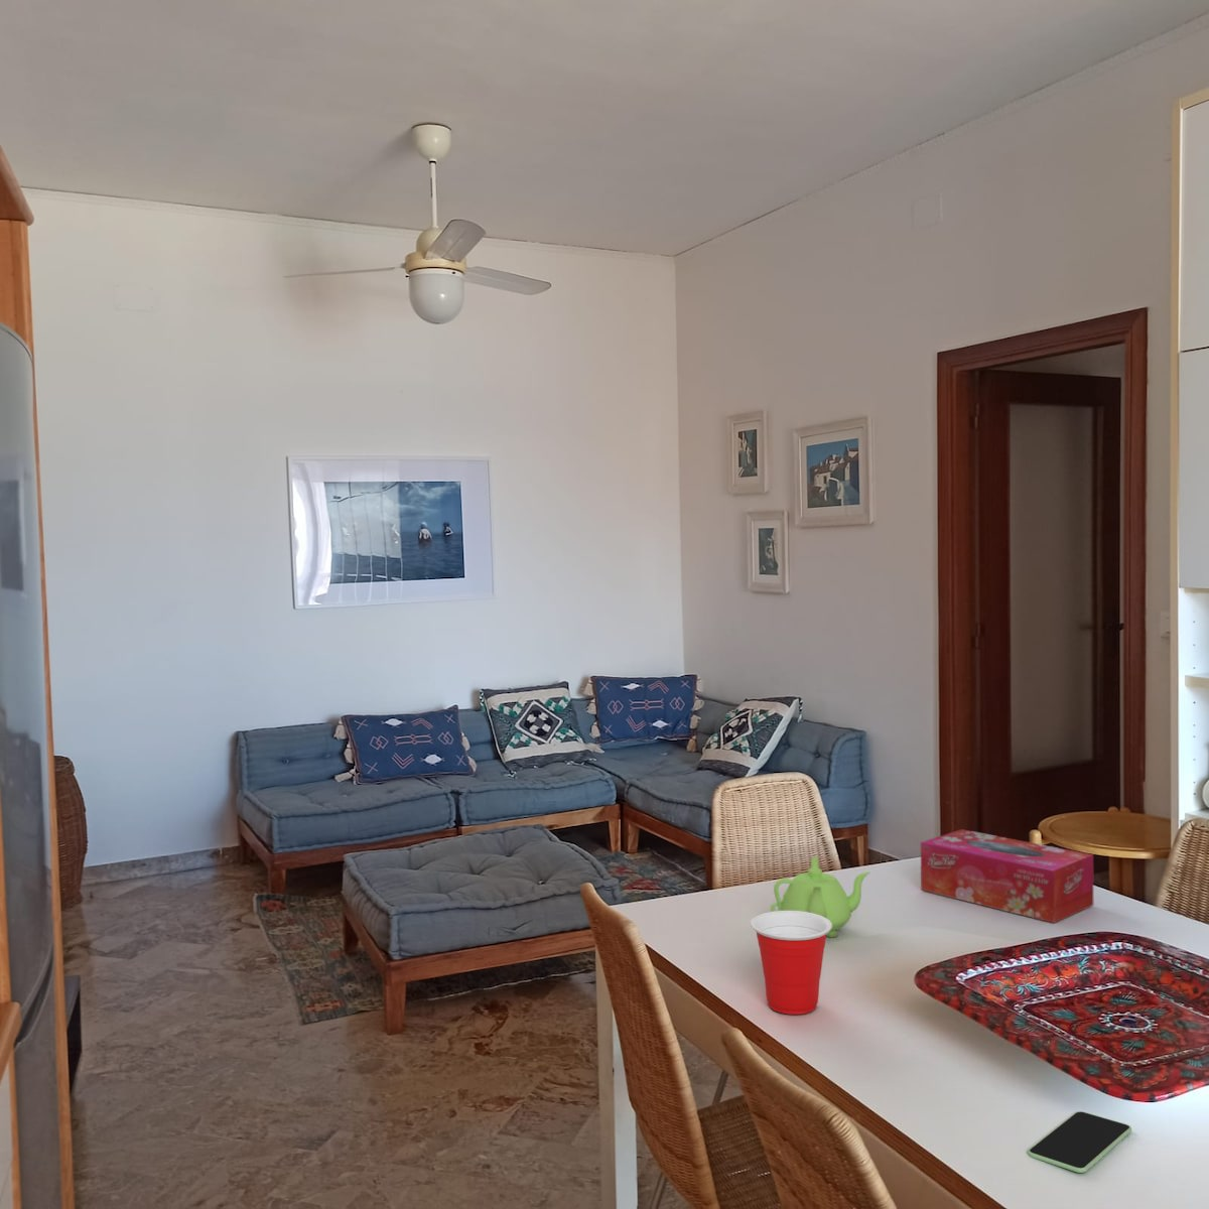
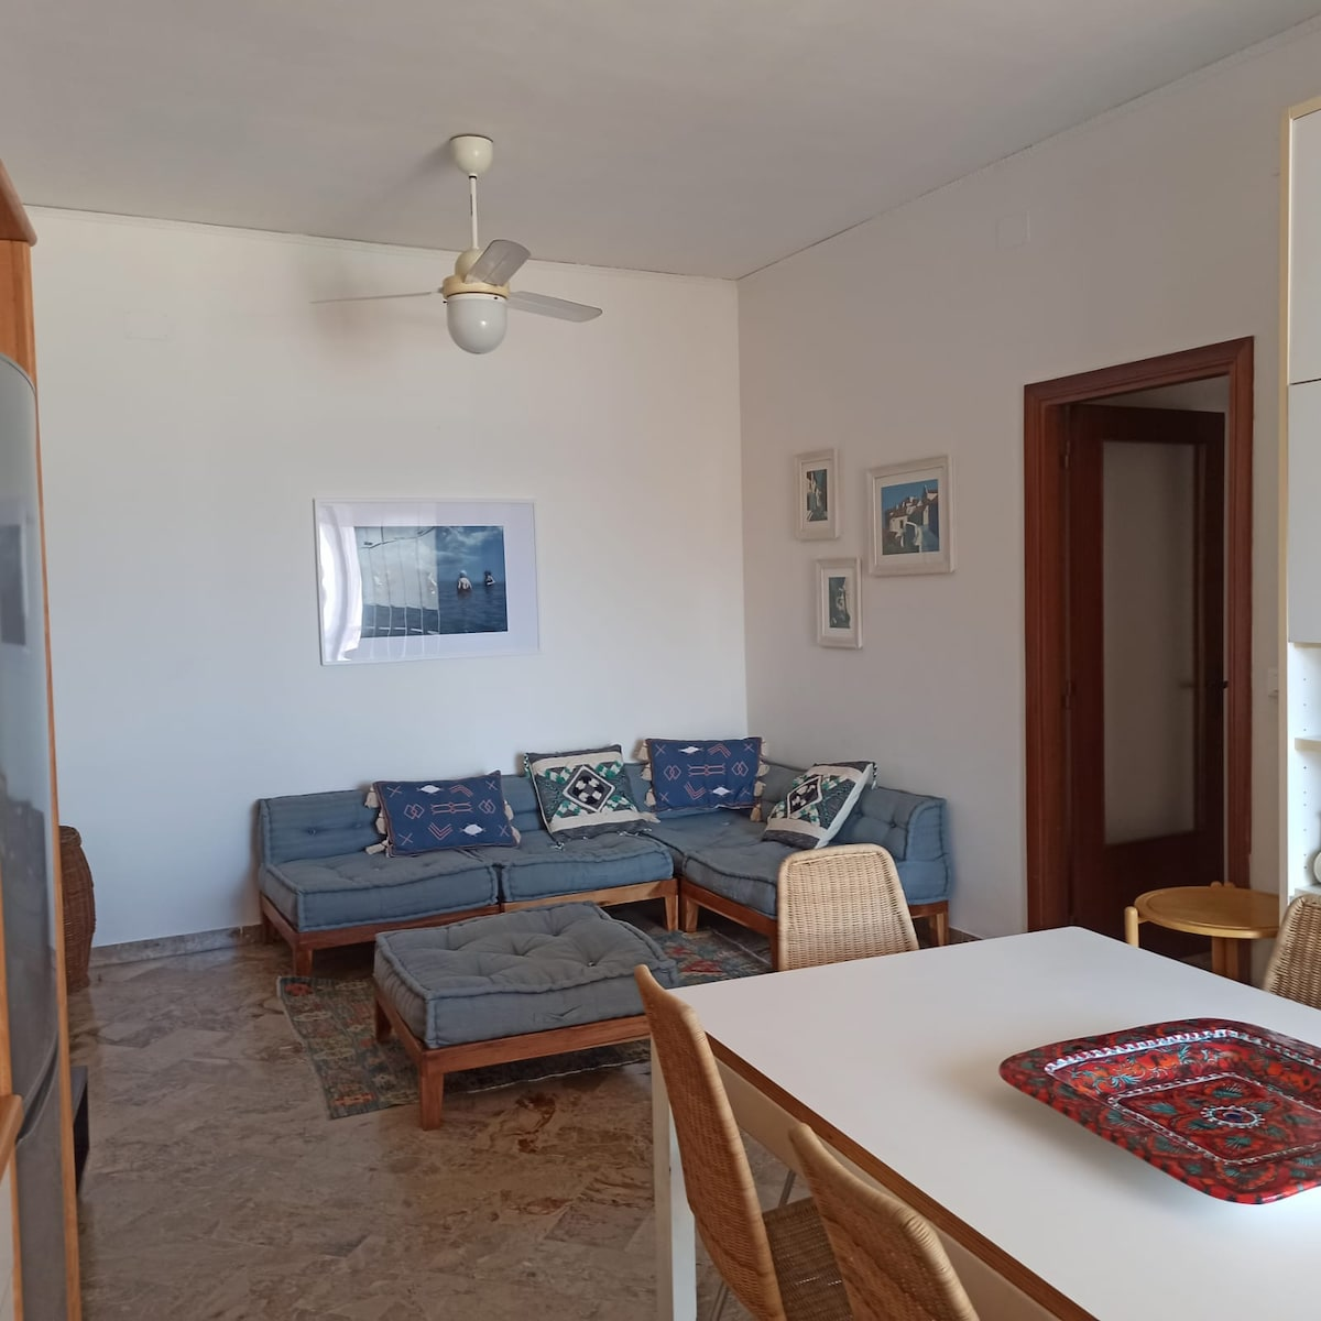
- teapot [769,856,870,938]
- tissue box [920,828,1094,923]
- smartphone [1026,1110,1133,1174]
- cup [750,911,833,1015]
